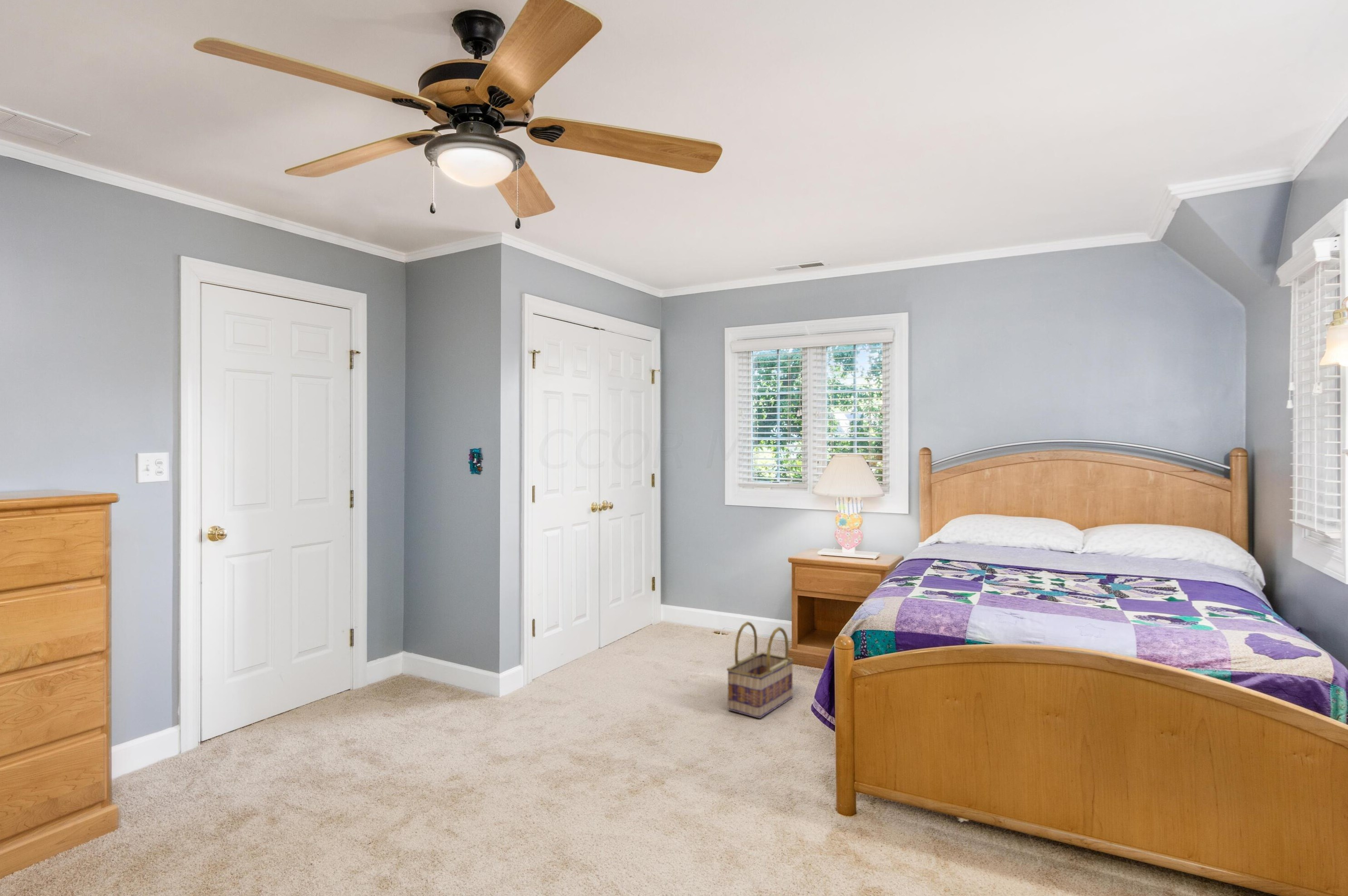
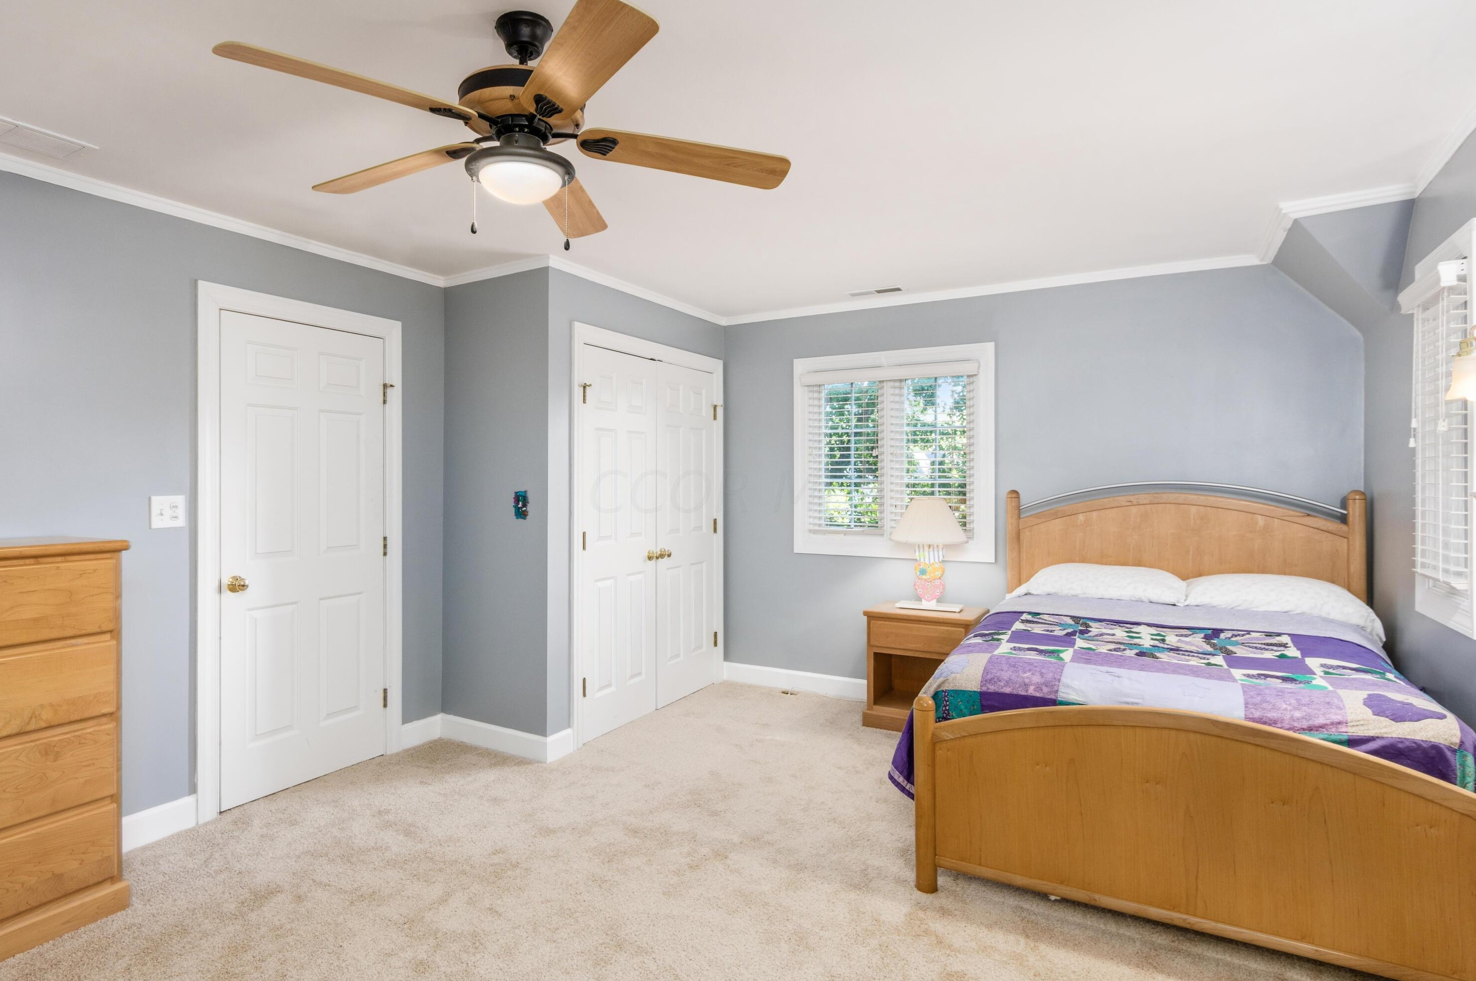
- basket [726,621,794,719]
